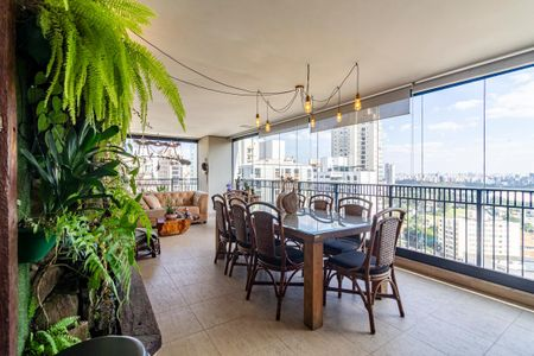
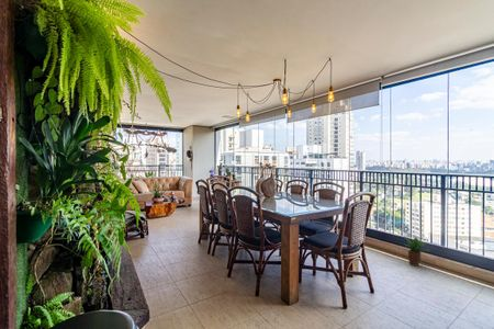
+ potted plant [404,234,430,268]
